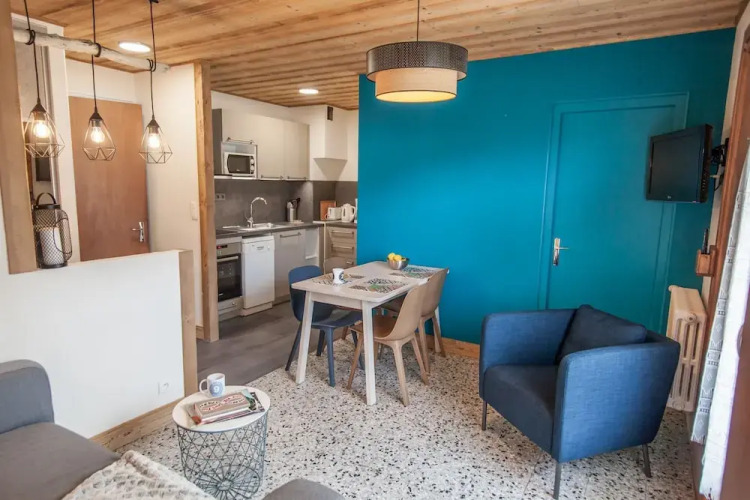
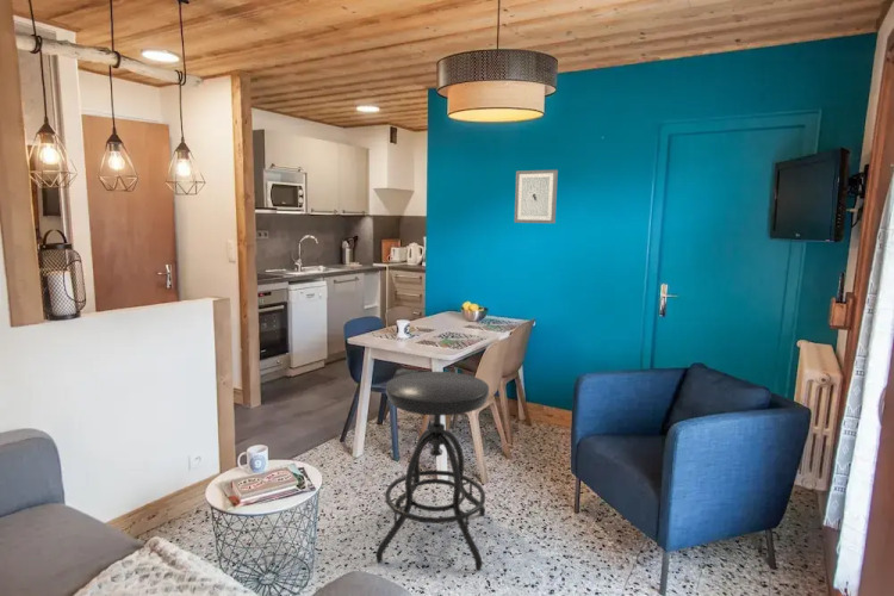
+ wall art [514,169,559,224]
+ stool [374,371,490,571]
